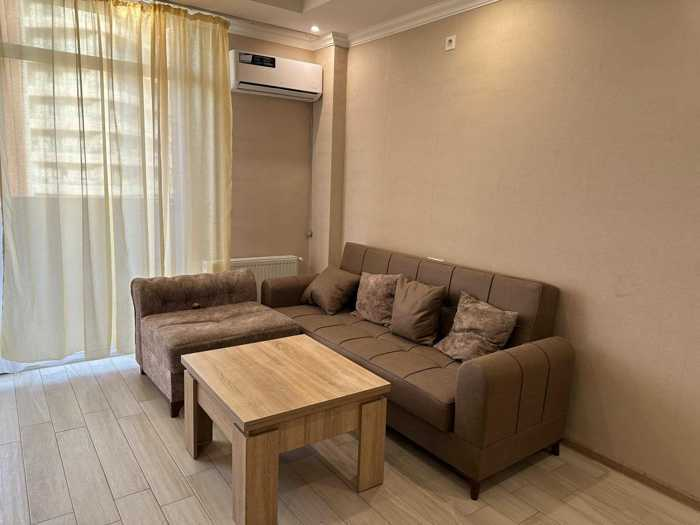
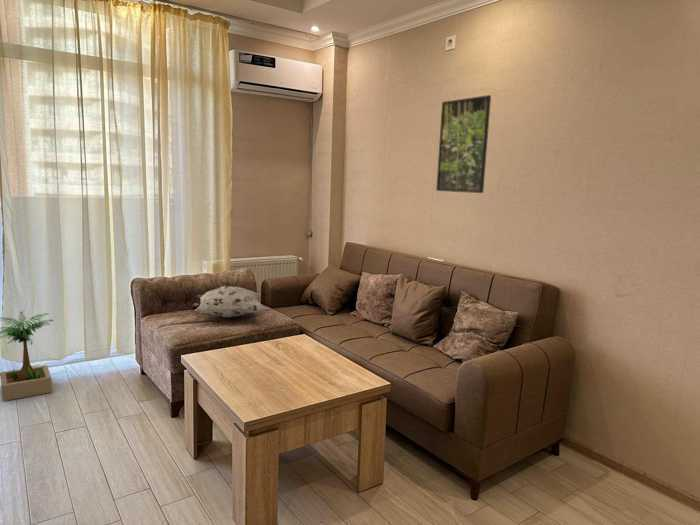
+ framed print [435,94,492,194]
+ potted plant [0,311,55,402]
+ decorative pillow [194,285,267,318]
